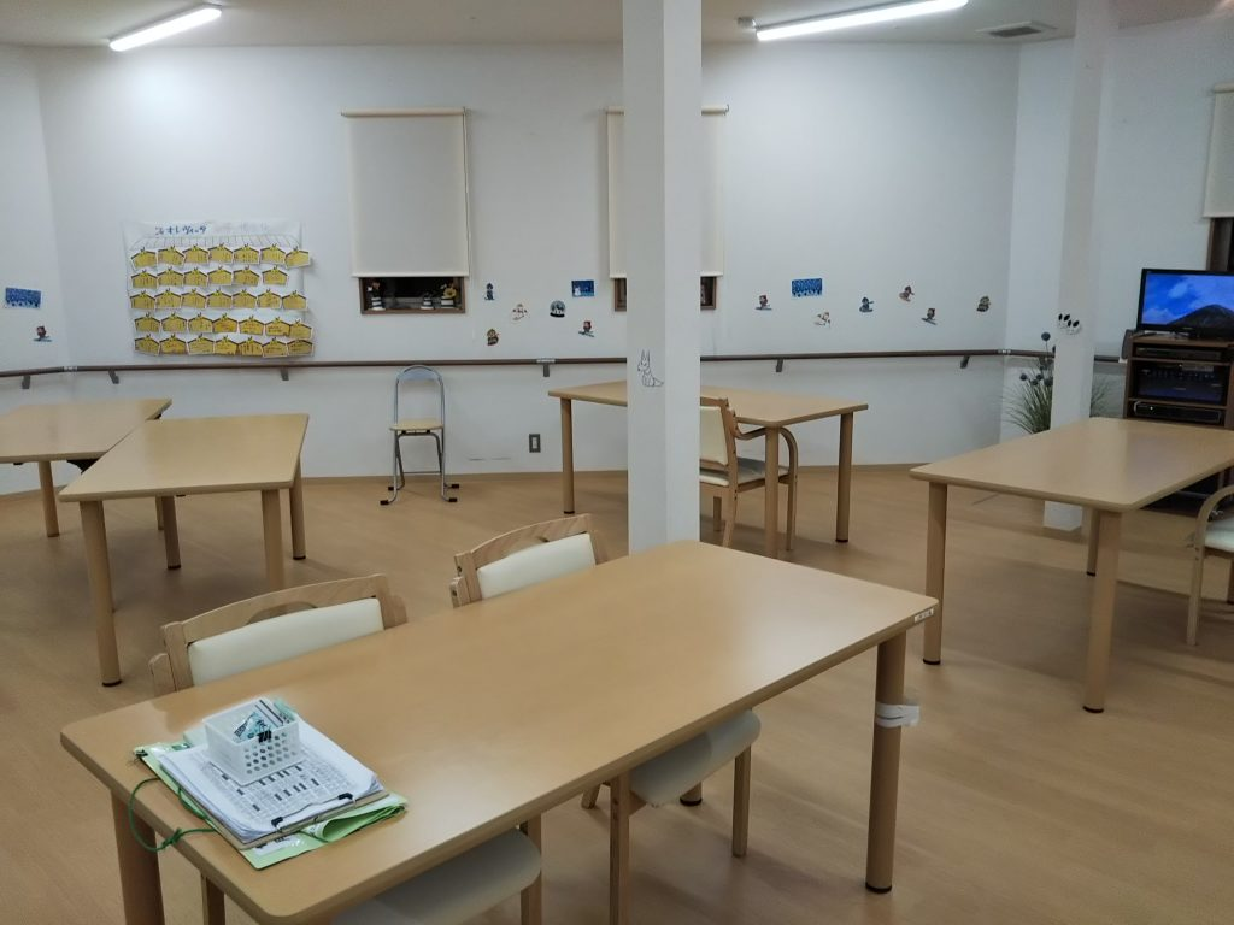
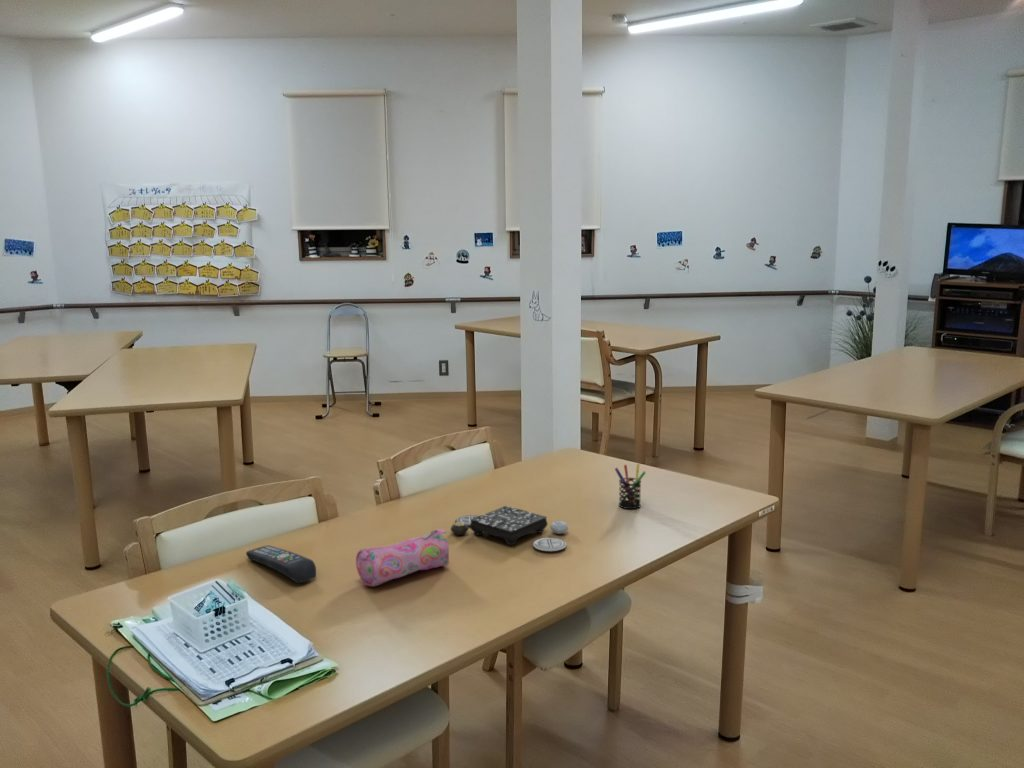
+ board game [450,505,569,552]
+ remote control [245,544,317,584]
+ pen holder [614,463,647,510]
+ pencil case [355,528,450,587]
